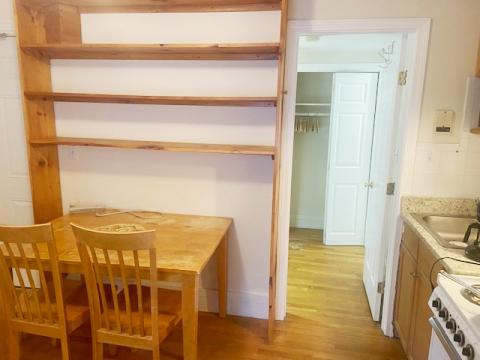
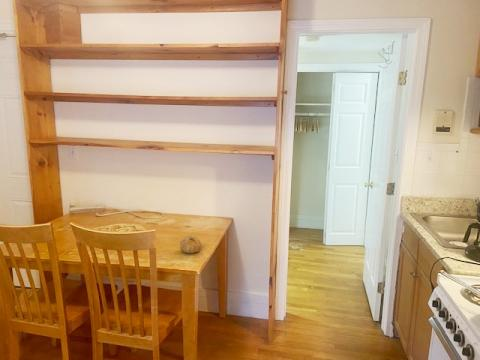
+ fruit [179,235,202,254]
